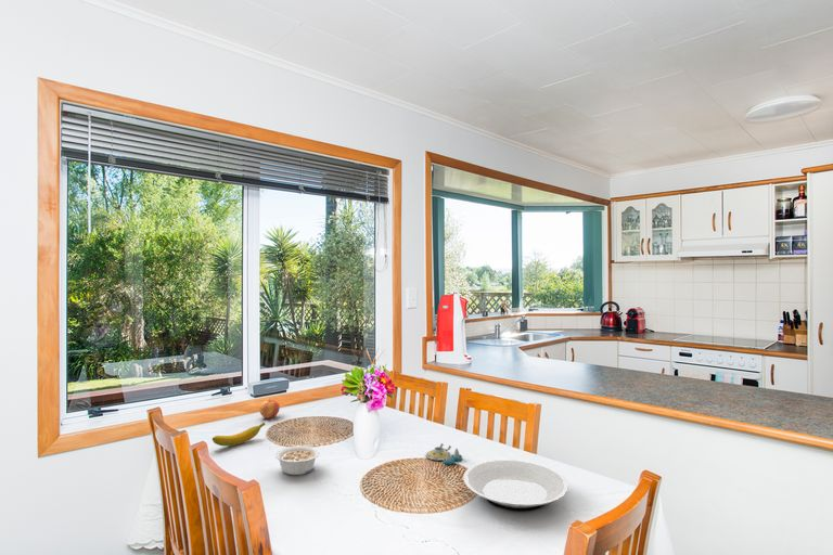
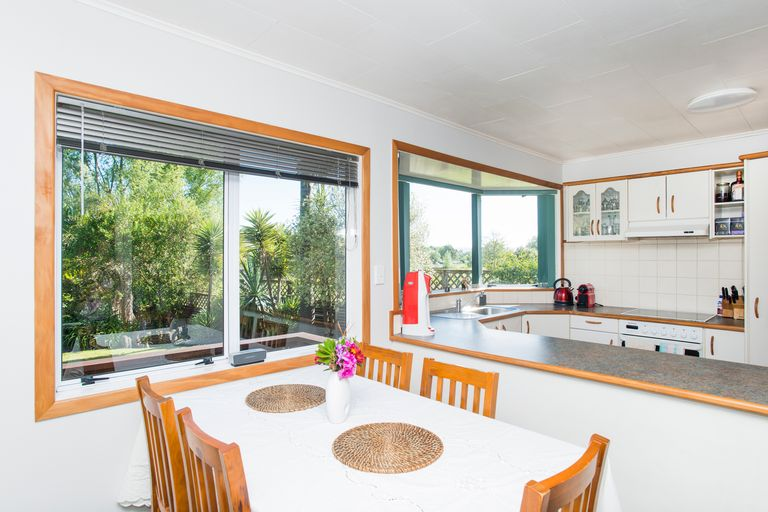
- salt and pepper shaker set [425,442,463,466]
- apple [258,397,281,420]
- plate [462,459,569,512]
- banana [212,422,266,447]
- legume [274,446,321,476]
